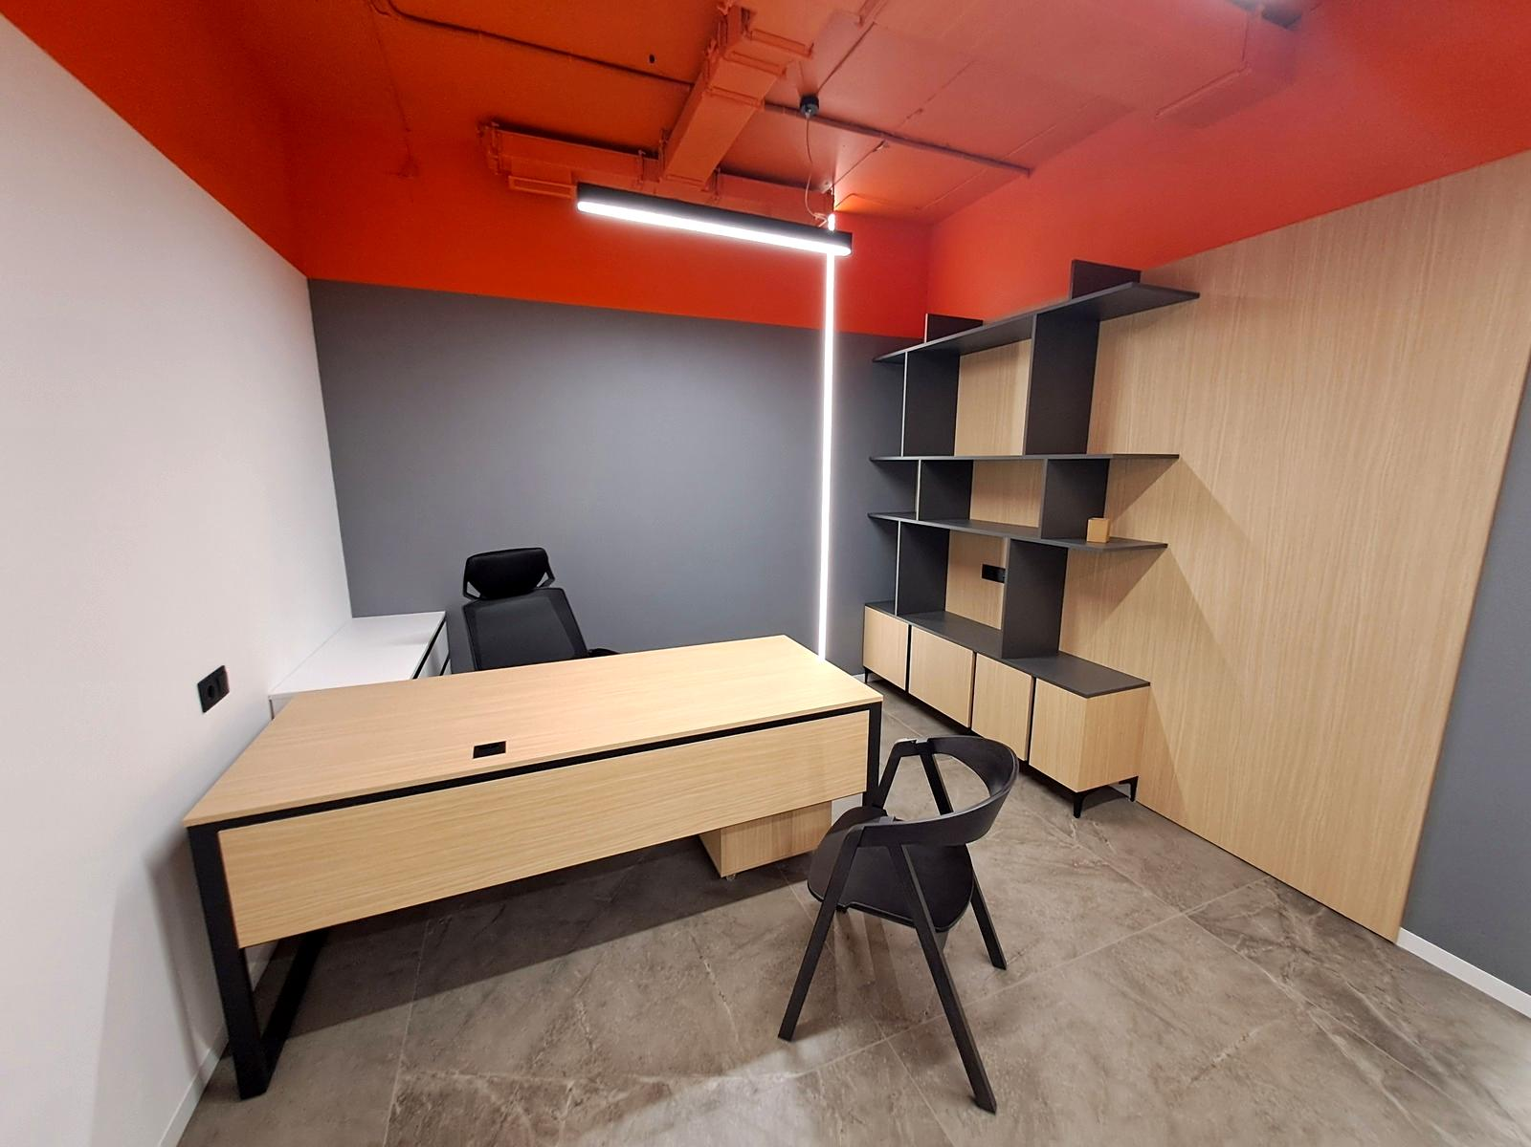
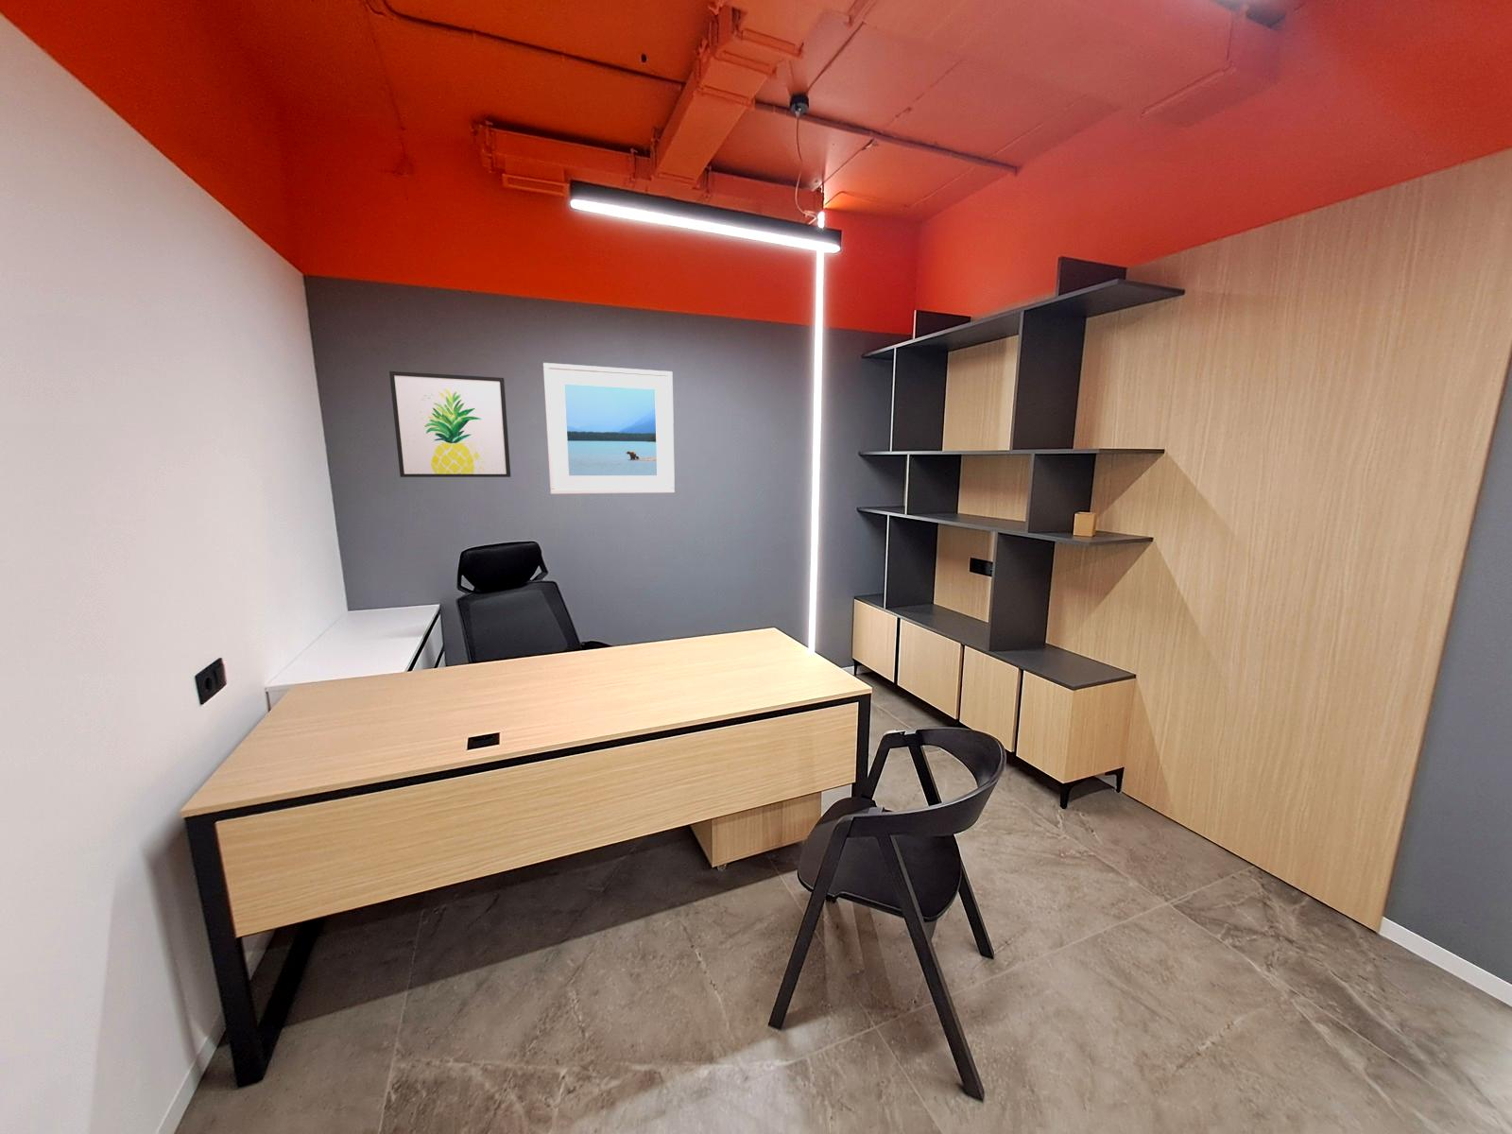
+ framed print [543,362,676,496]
+ wall art [388,370,511,478]
